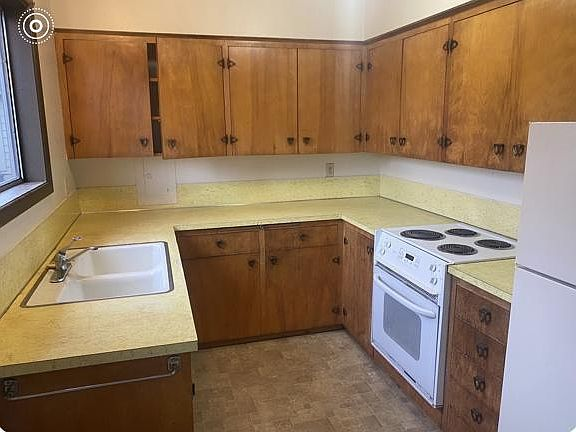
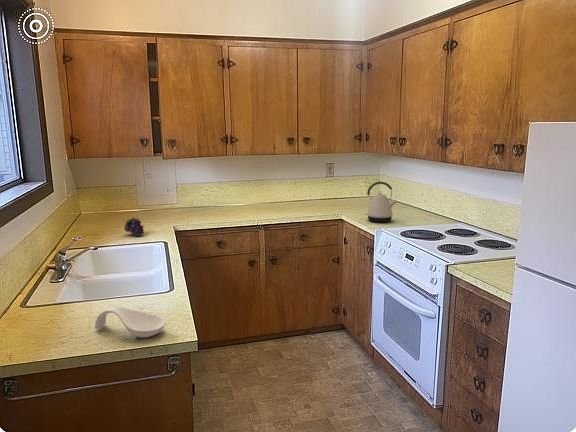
+ spoon rest [94,306,167,339]
+ kettle [364,181,398,224]
+ fruit [123,216,145,237]
